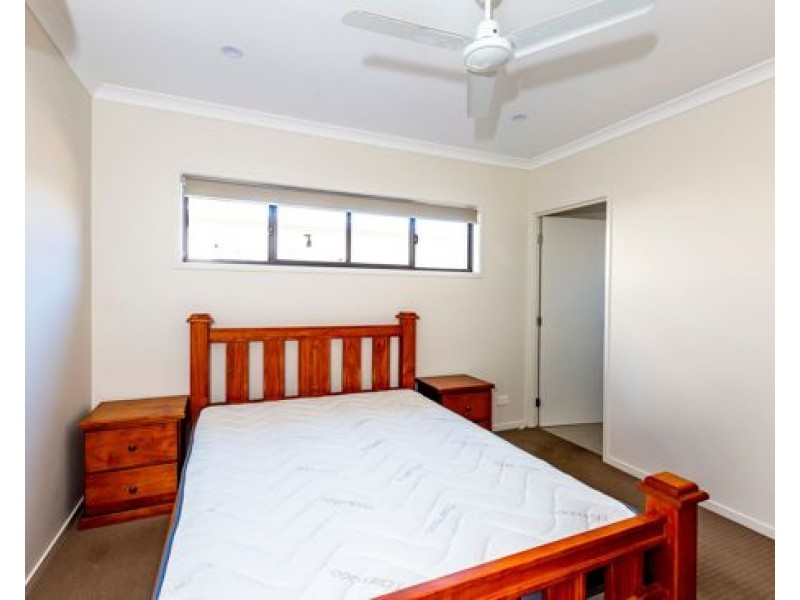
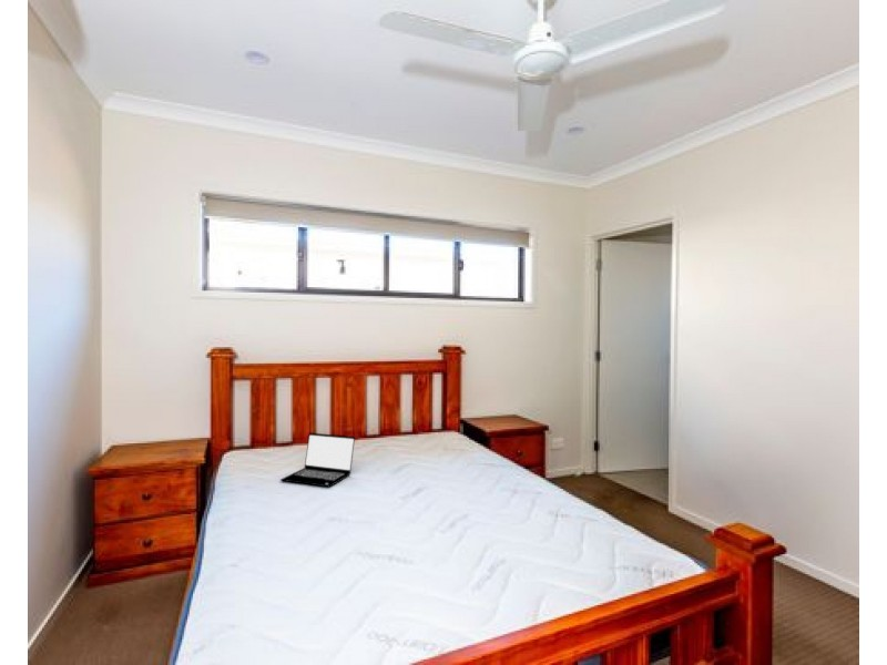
+ laptop computer [279,432,356,488]
